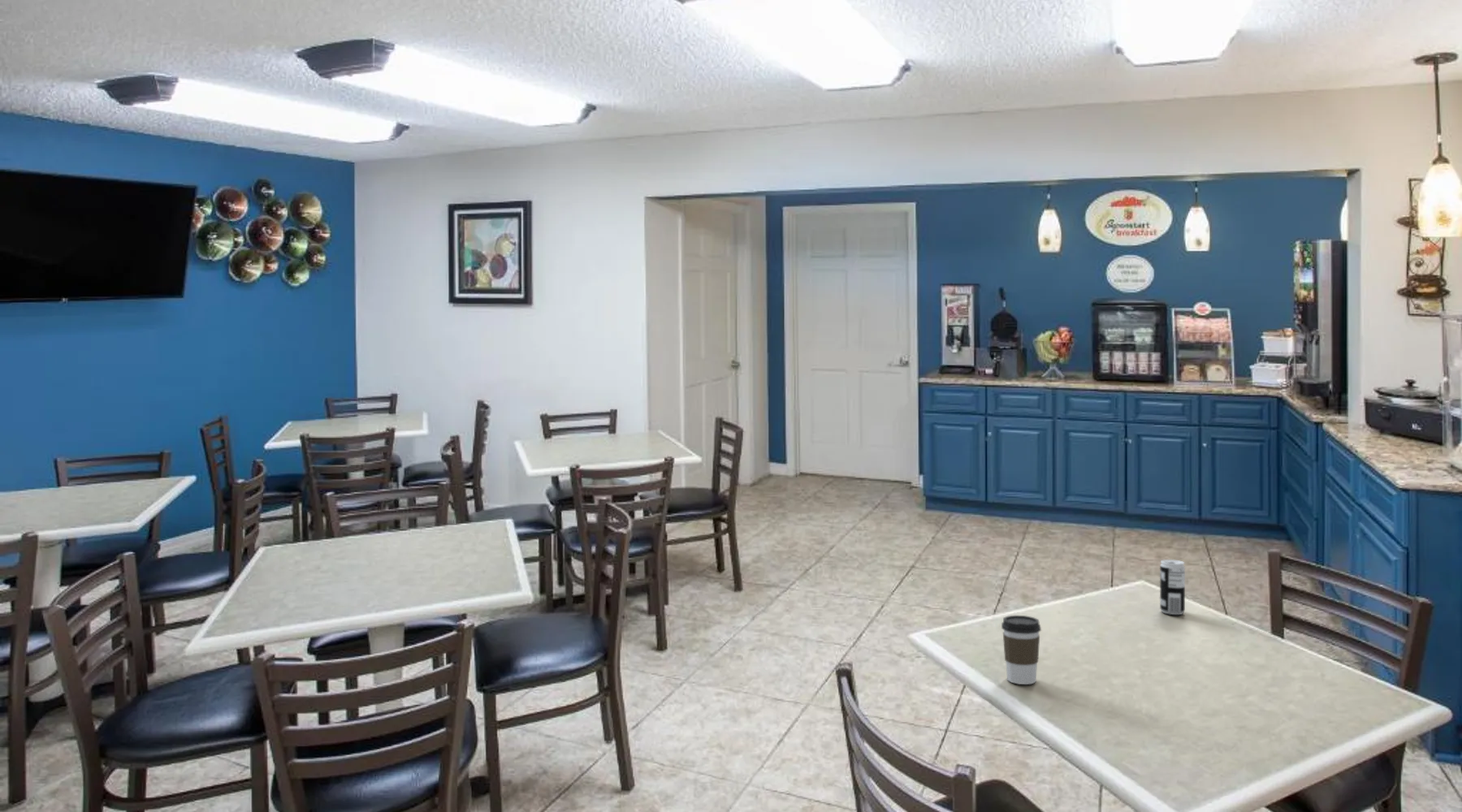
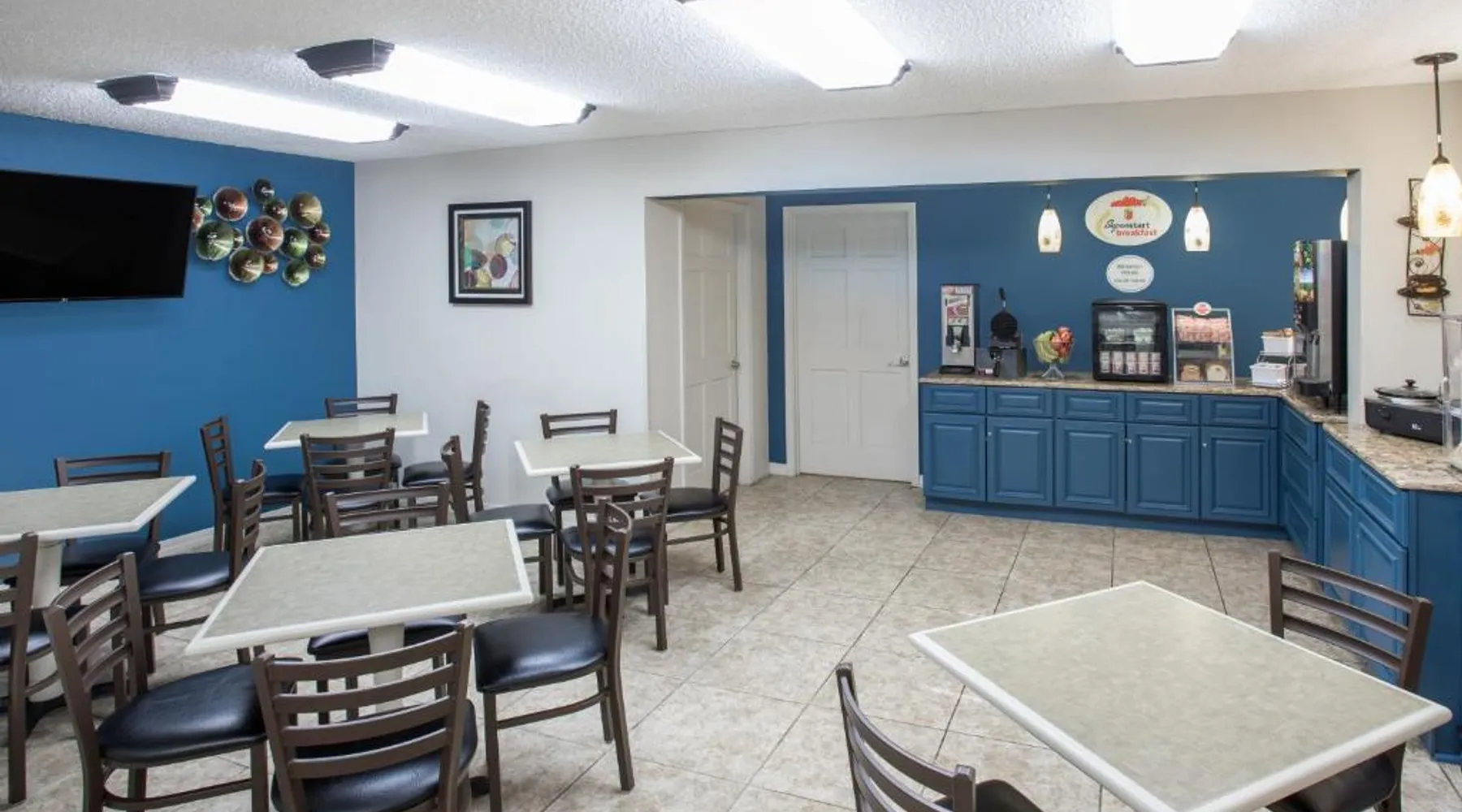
- coffee cup [1001,615,1042,685]
- beverage can [1159,559,1186,615]
